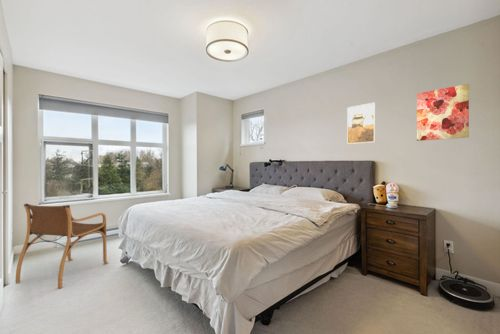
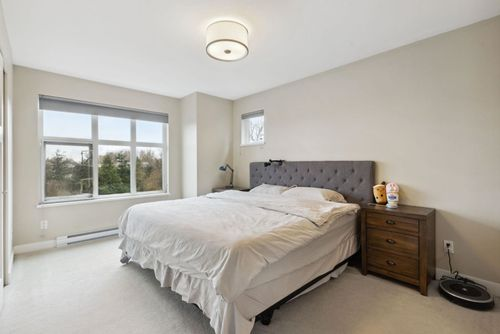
- armchair [15,203,109,289]
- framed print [346,102,376,145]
- wall art [416,83,470,142]
